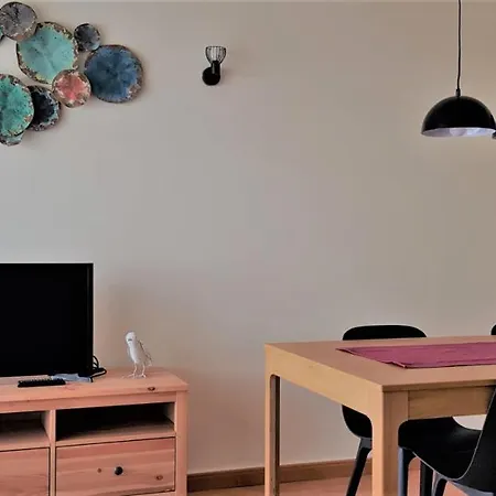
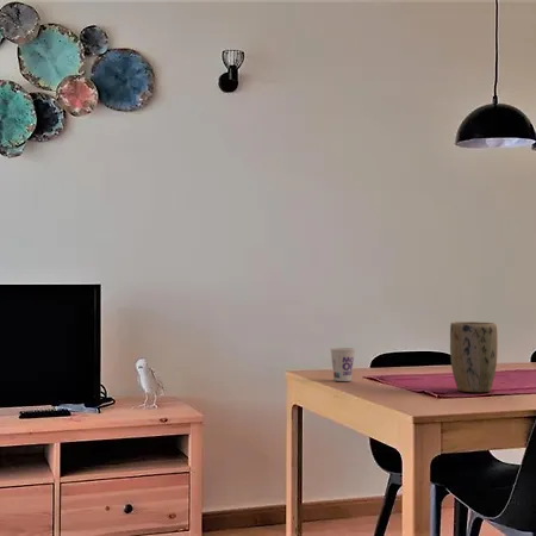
+ plant pot [449,320,498,393]
+ cup [329,347,356,382]
